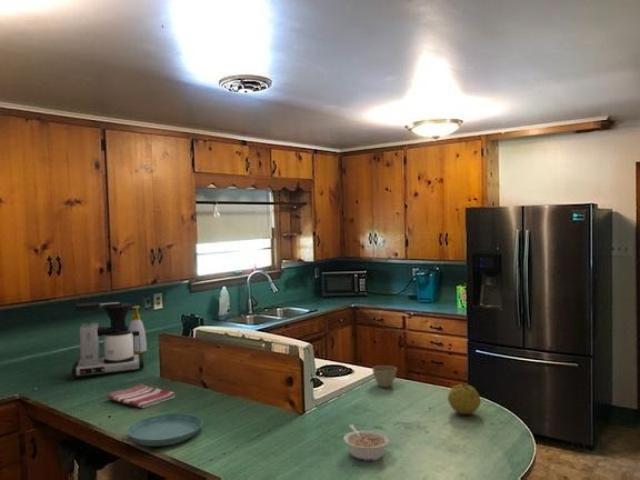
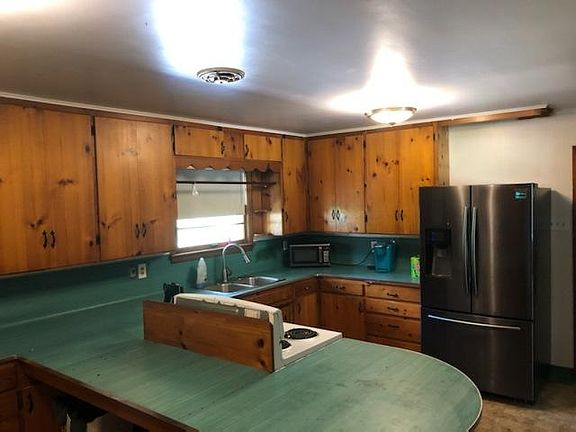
- flower pot [371,364,398,389]
- legume [342,423,390,462]
- soap bottle [128,304,148,354]
- saucer [127,412,203,447]
- dish towel [107,382,176,409]
- fruit [447,383,482,416]
- coffee maker [71,300,144,379]
